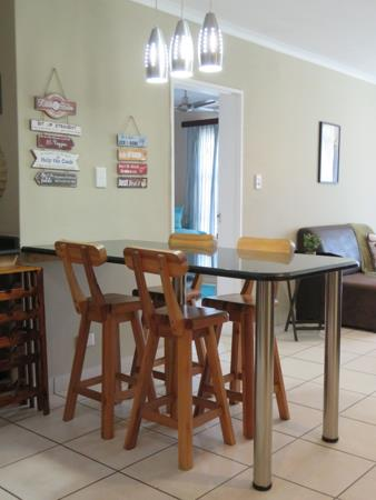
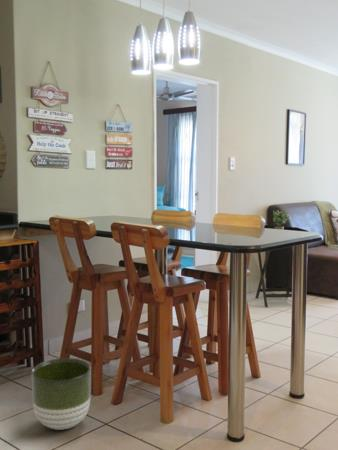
+ planter [31,357,92,431]
